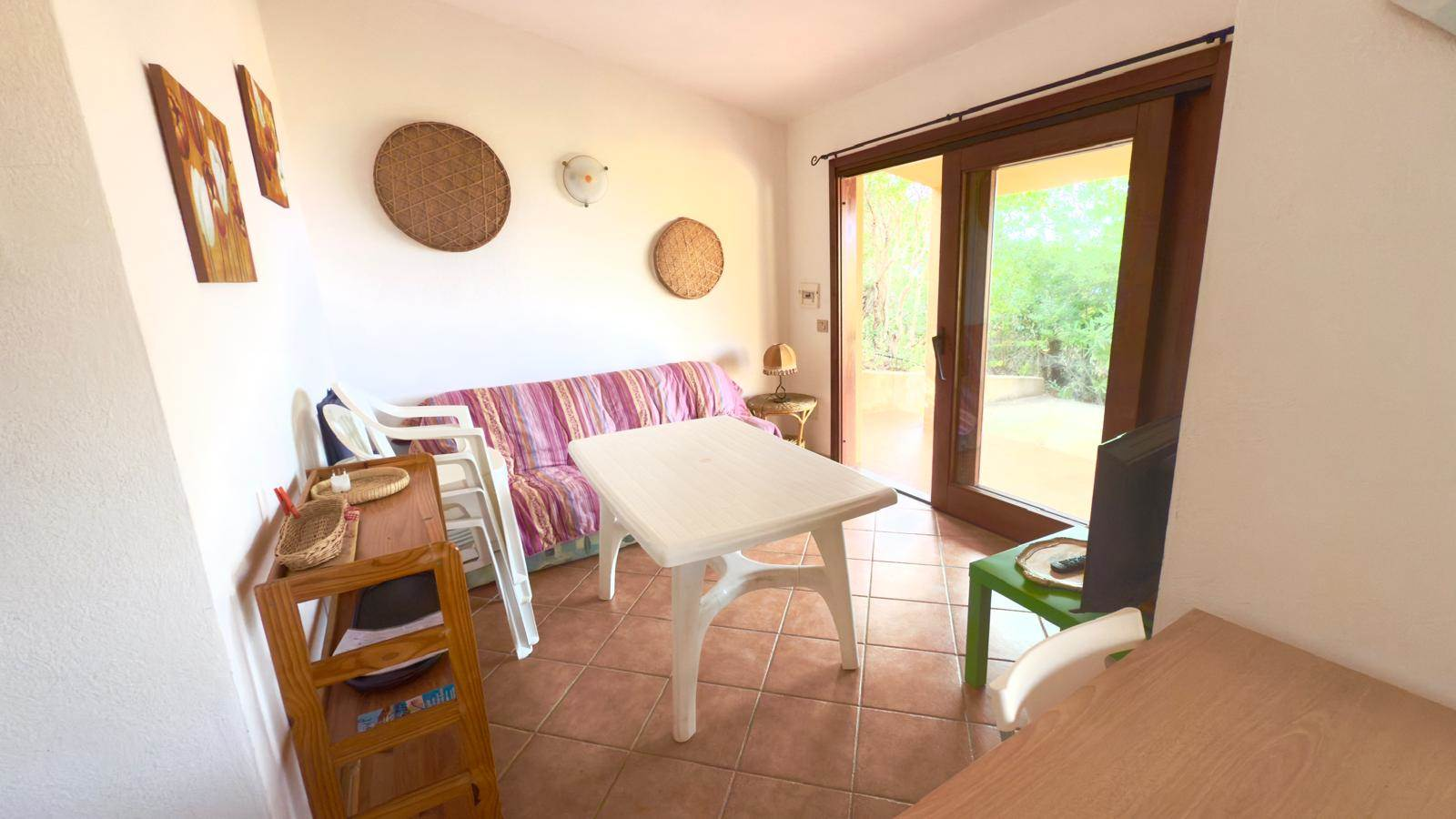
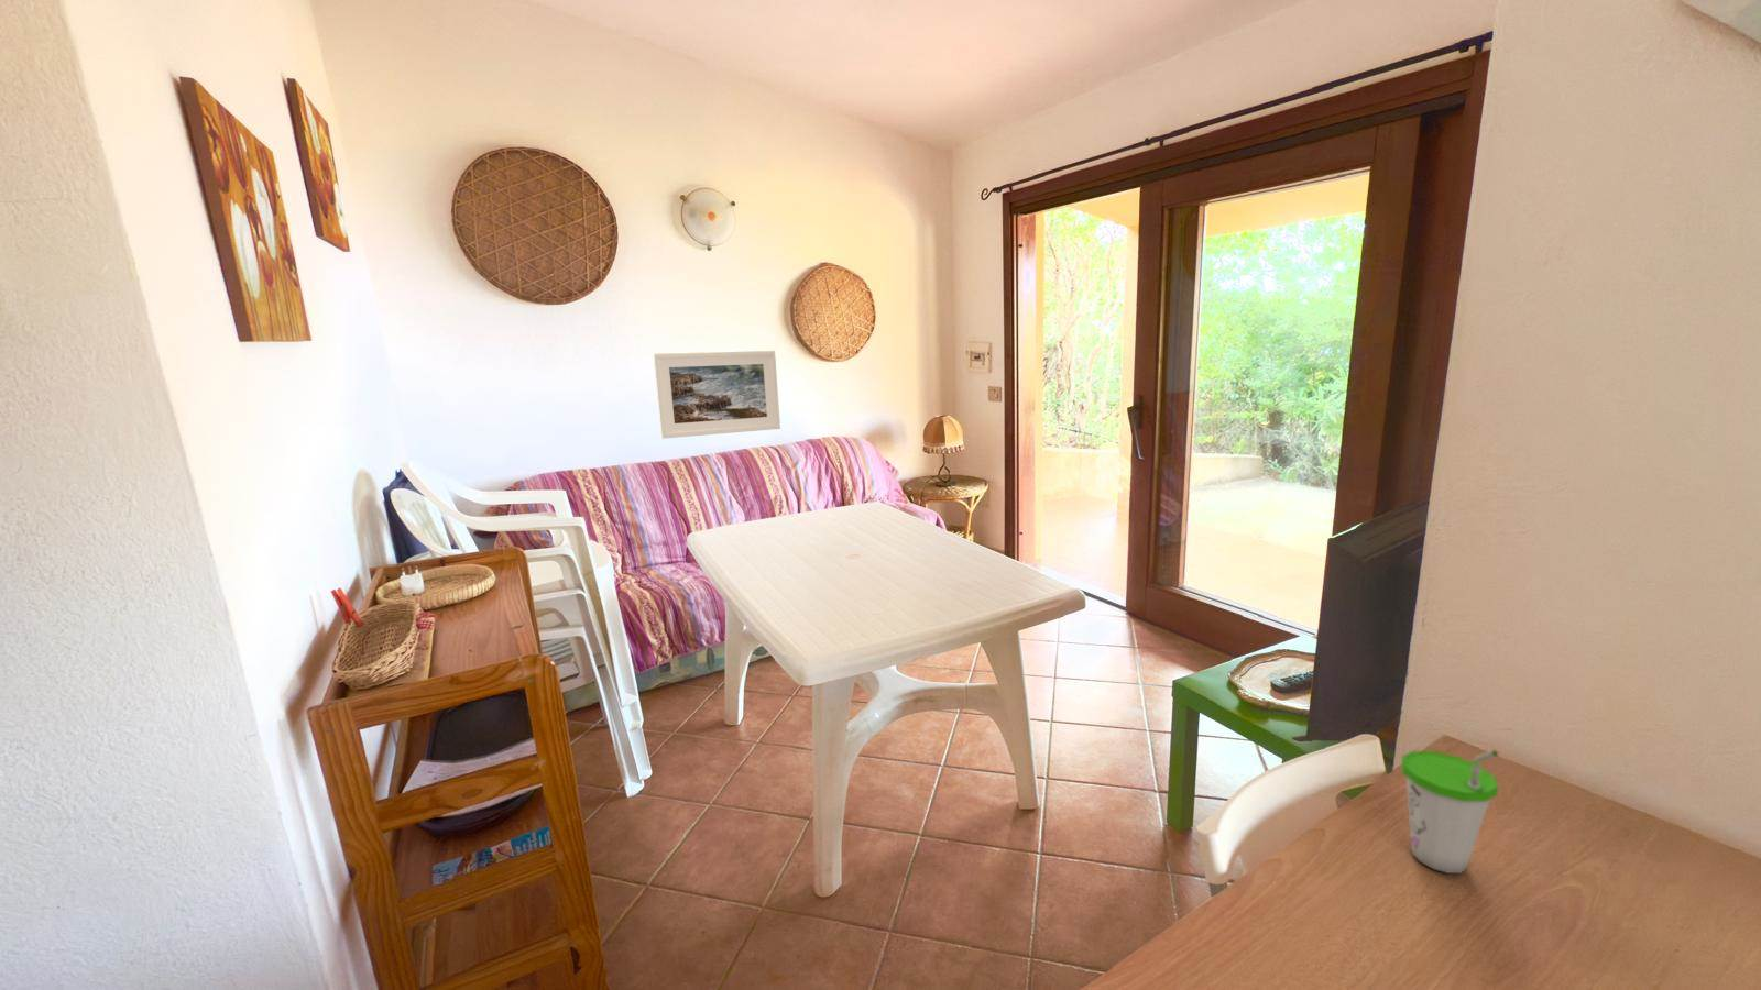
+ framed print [652,349,781,440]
+ cup [1401,749,1499,874]
